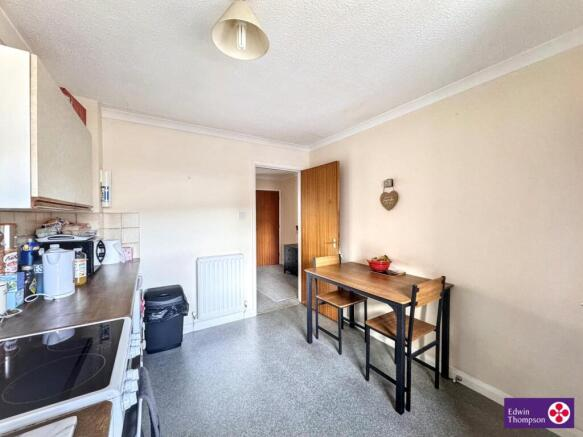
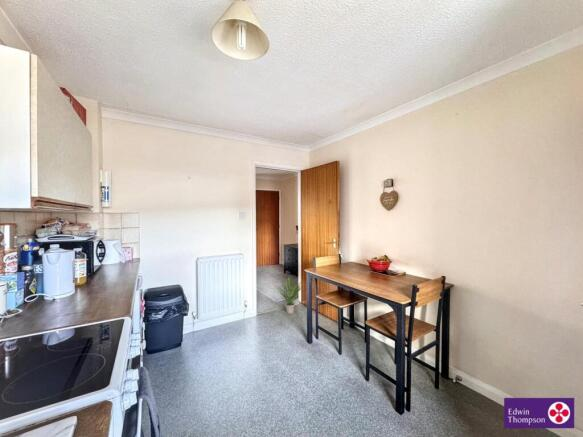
+ potted plant [274,276,303,315]
